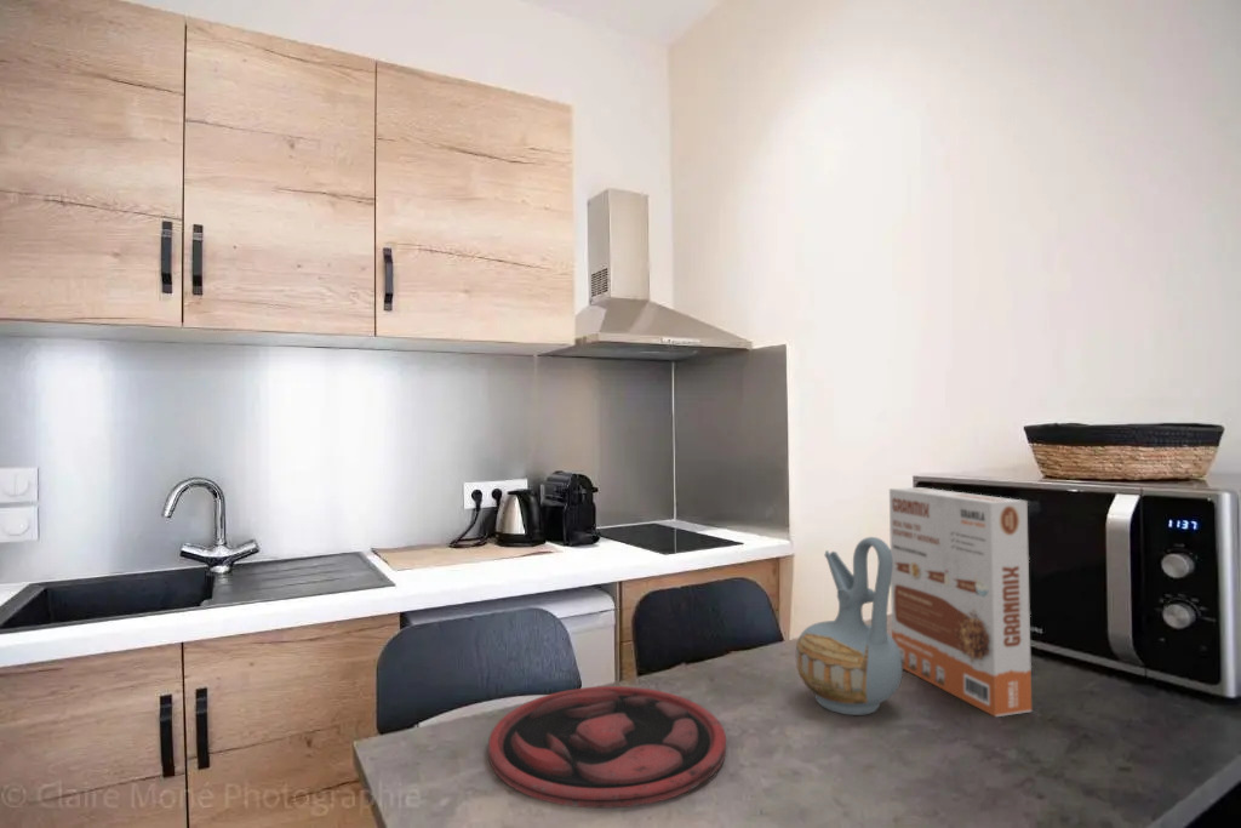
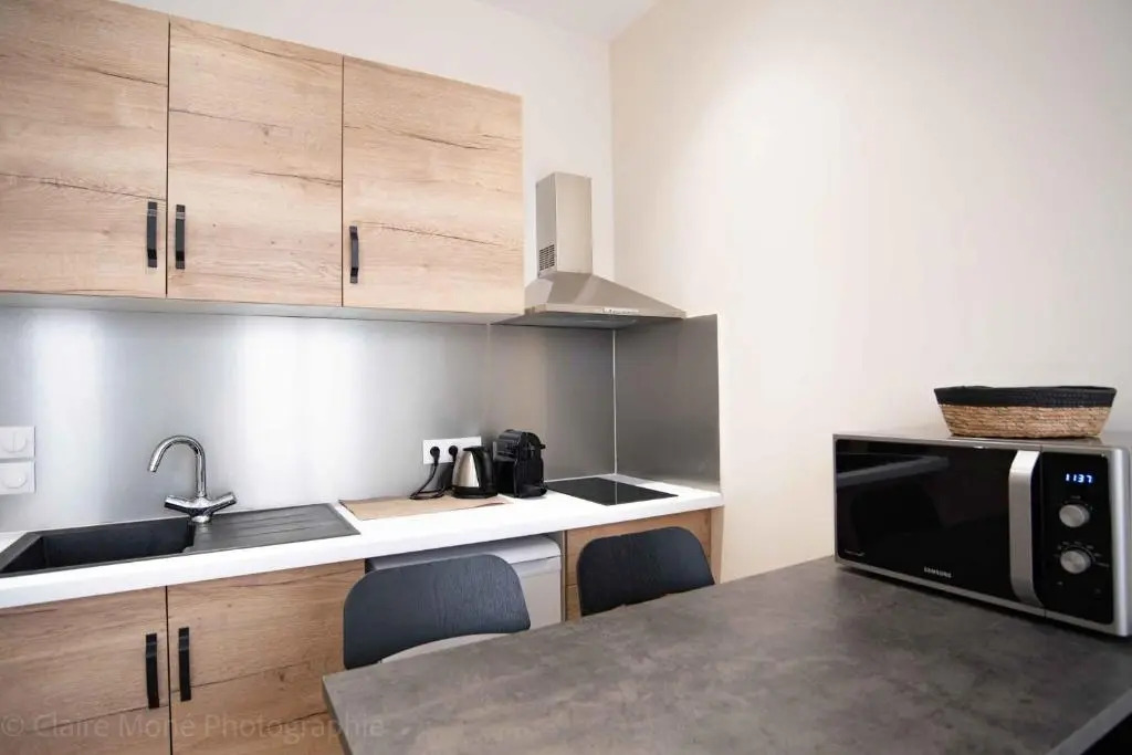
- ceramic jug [795,536,904,716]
- plate [487,685,727,810]
- cereal box [888,486,1033,718]
